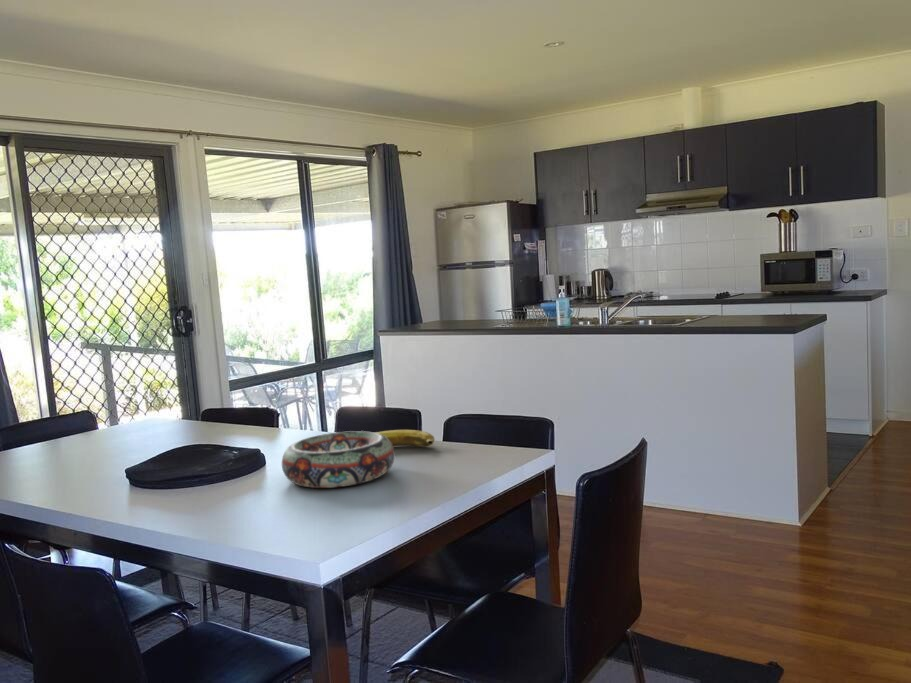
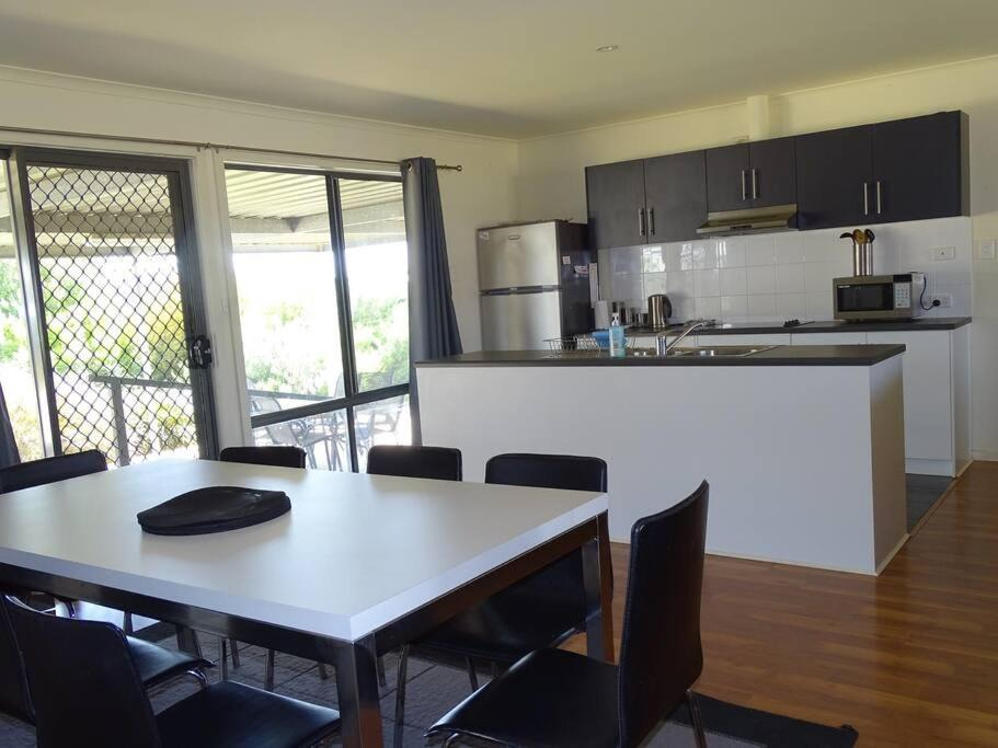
- decorative bowl [281,430,396,489]
- banana [375,429,435,447]
